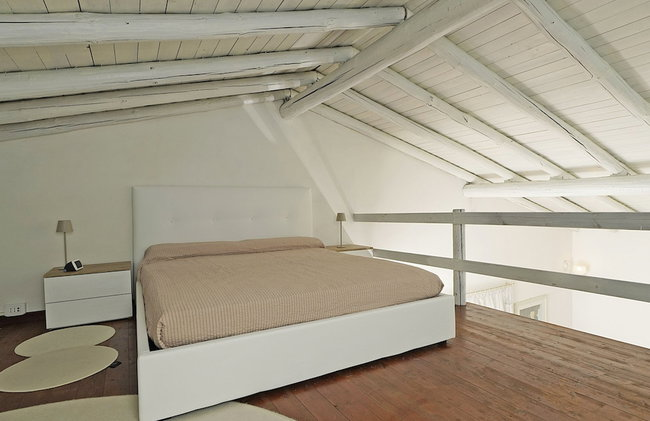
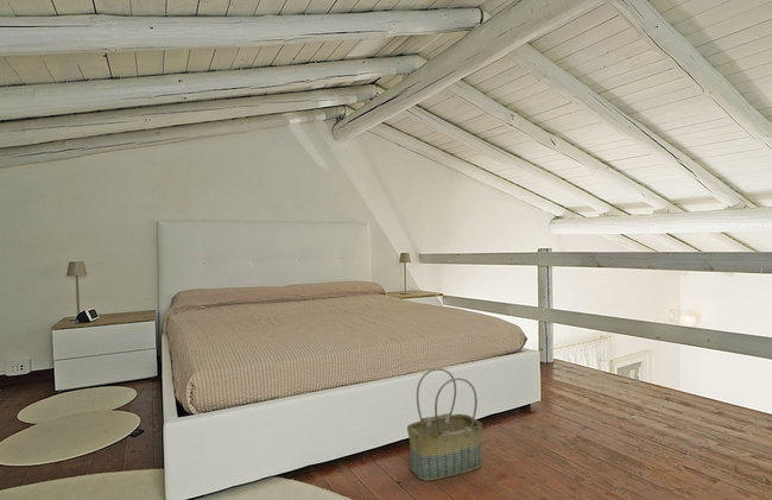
+ basket [406,367,483,482]
